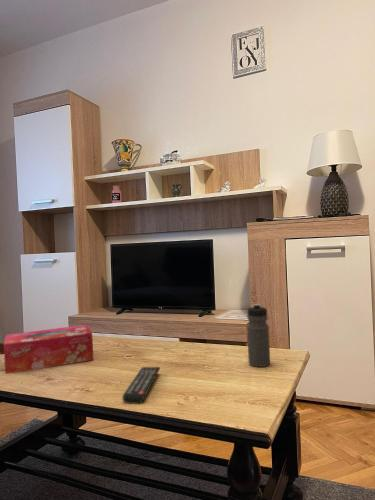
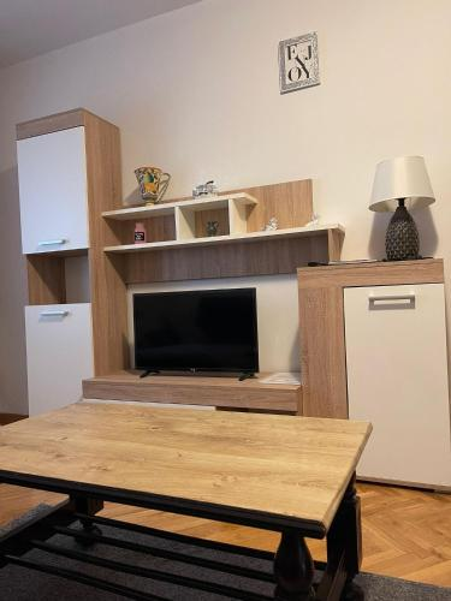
- remote control [122,366,161,405]
- tissue box [3,324,95,375]
- water bottle [246,303,271,368]
